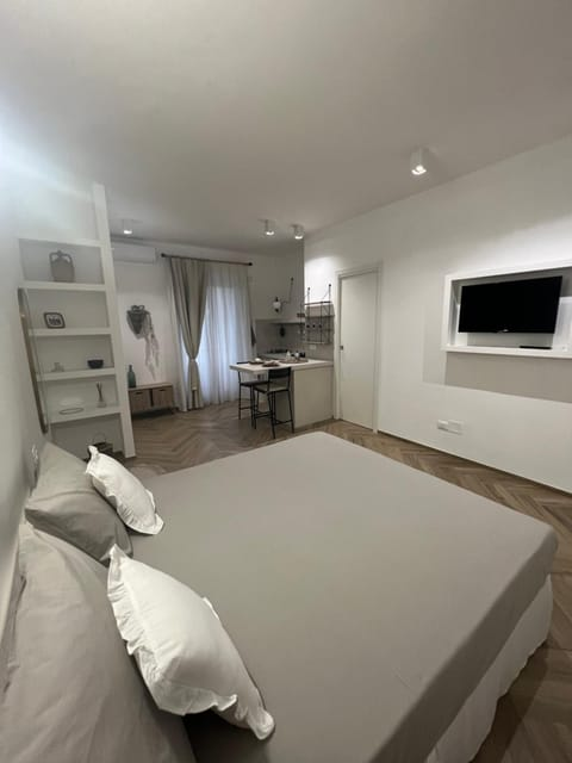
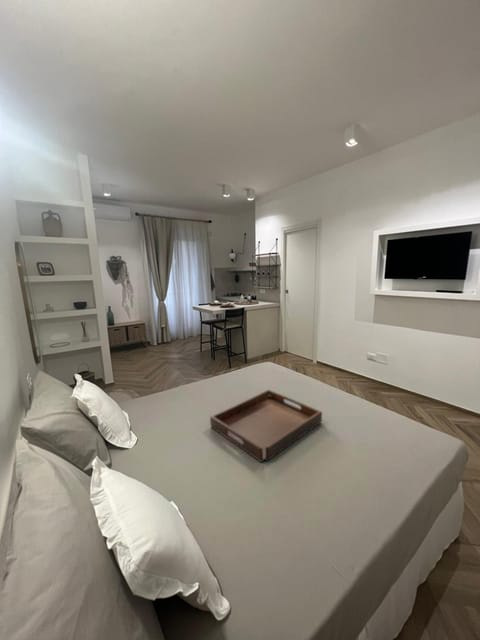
+ serving tray [209,389,323,463]
